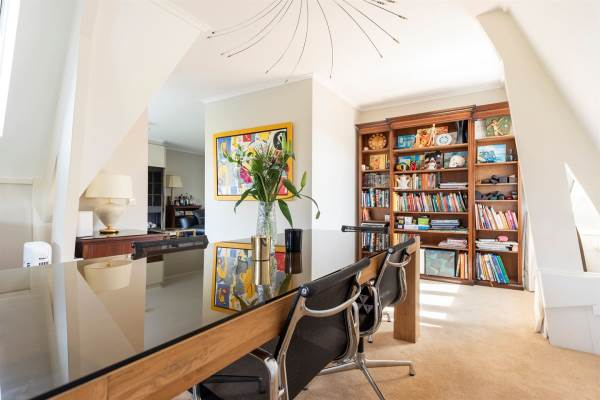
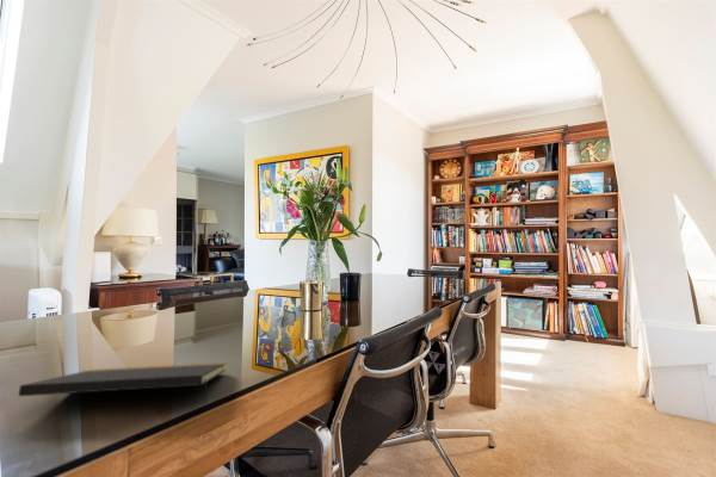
+ notepad [18,361,228,409]
